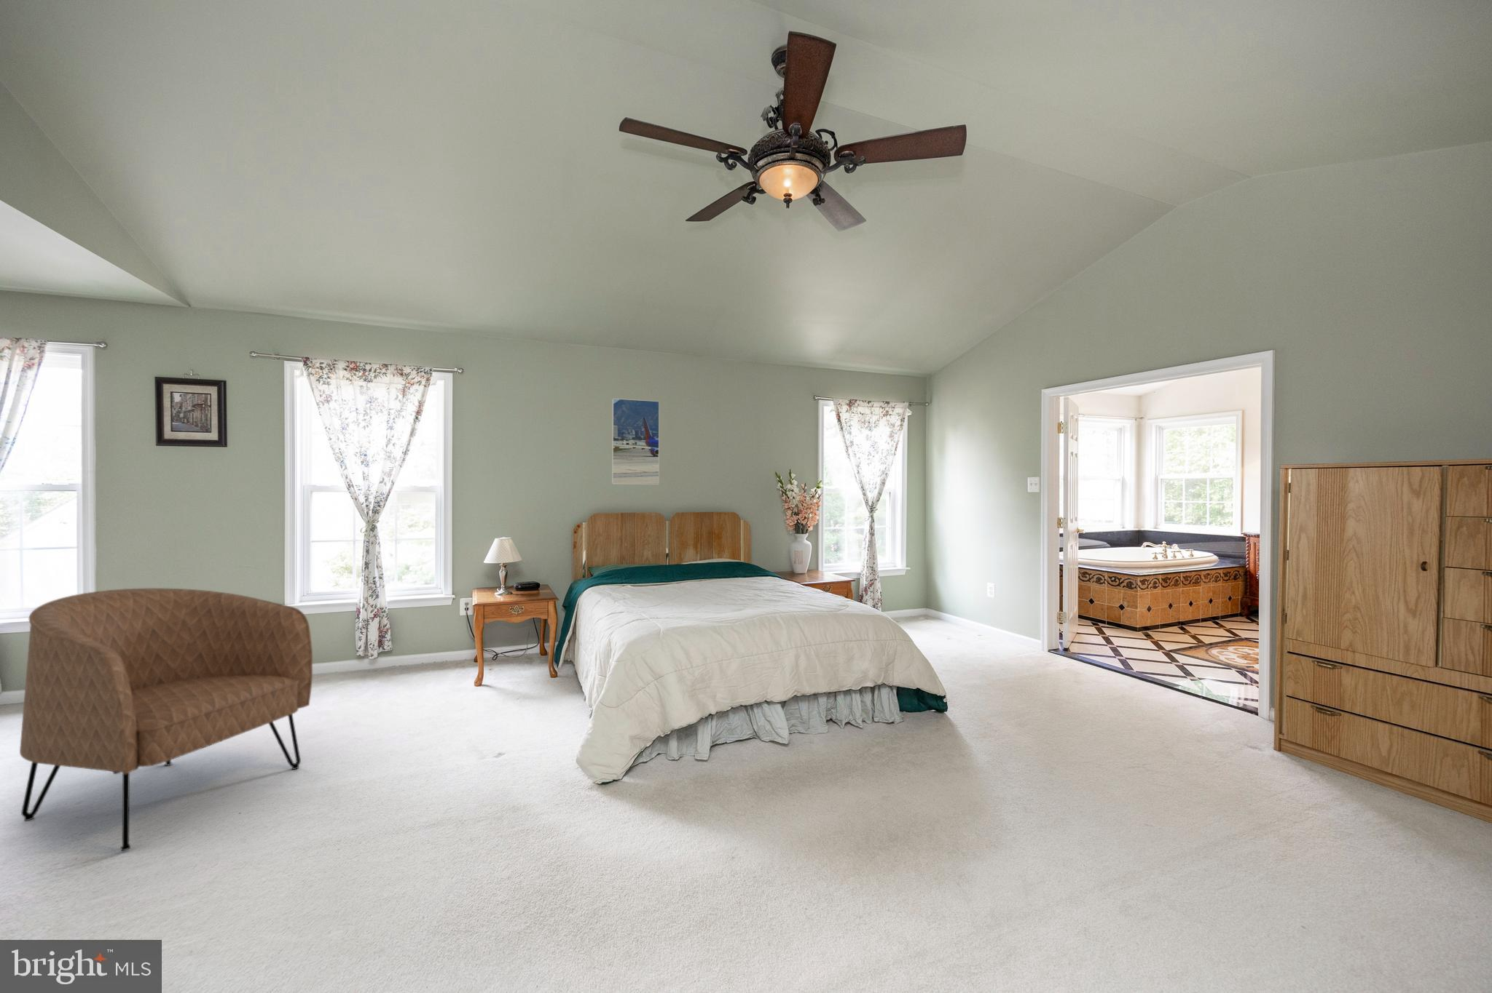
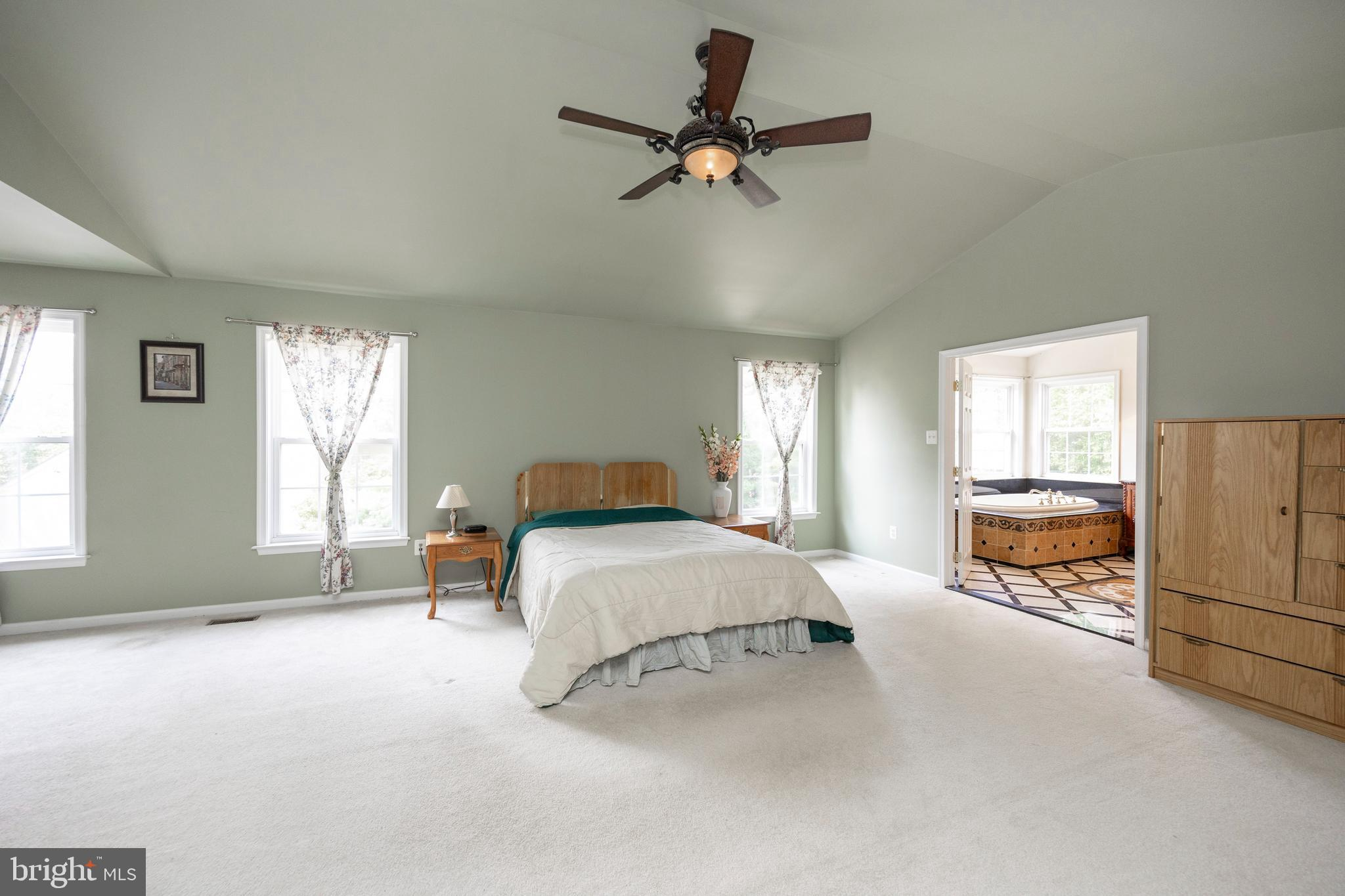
- armchair [19,587,313,851]
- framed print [611,397,660,485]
